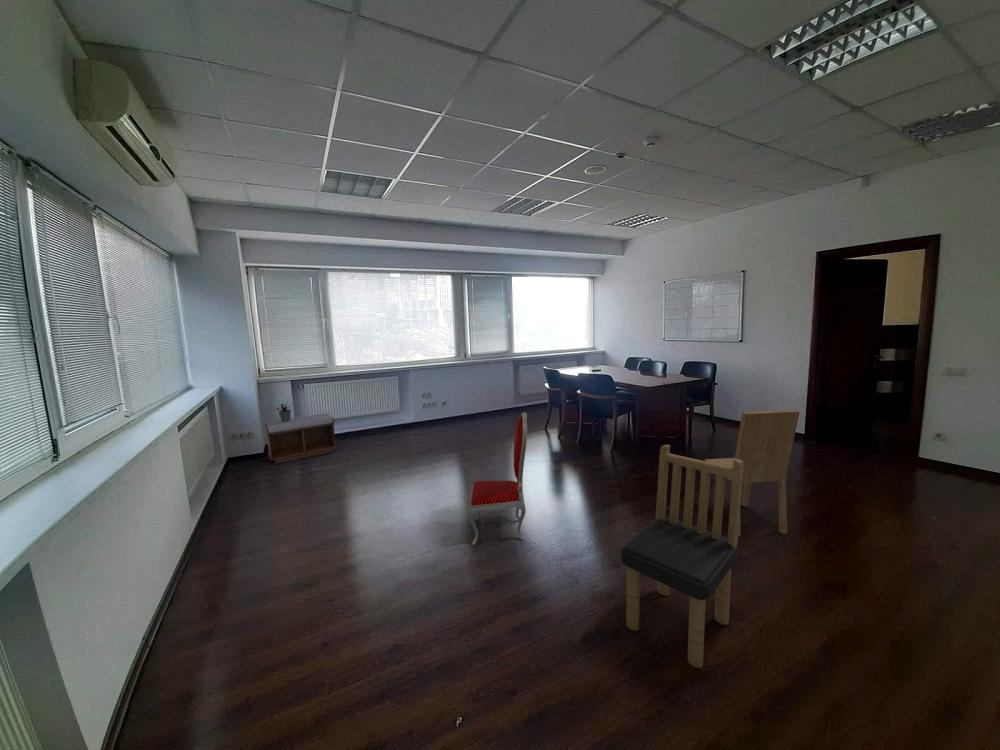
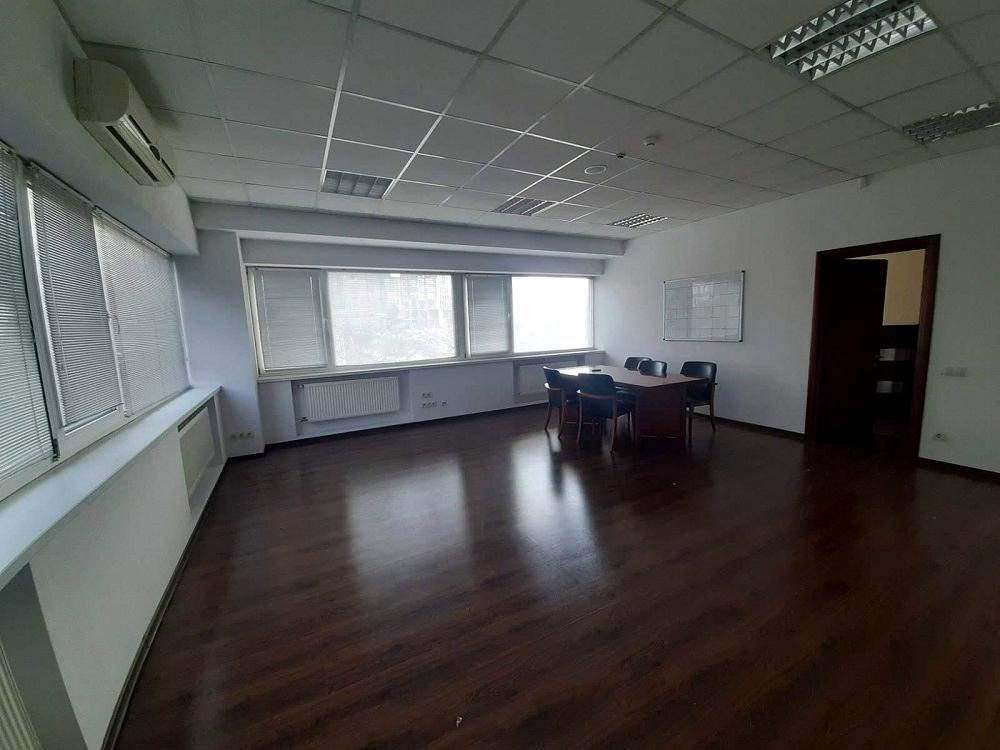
- bench [264,412,338,464]
- potted plant [275,400,293,422]
- dining chair [467,412,528,546]
- dining chair [704,409,801,537]
- dining chair [620,444,744,669]
